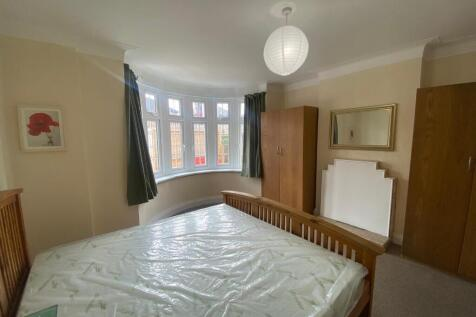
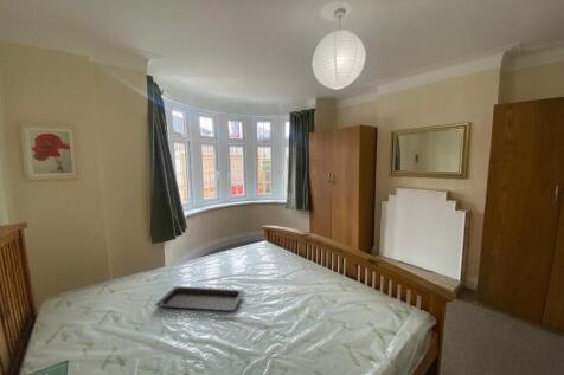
+ serving tray [154,285,245,312]
